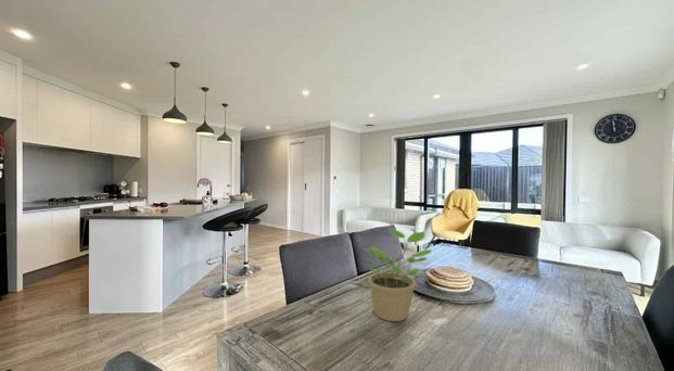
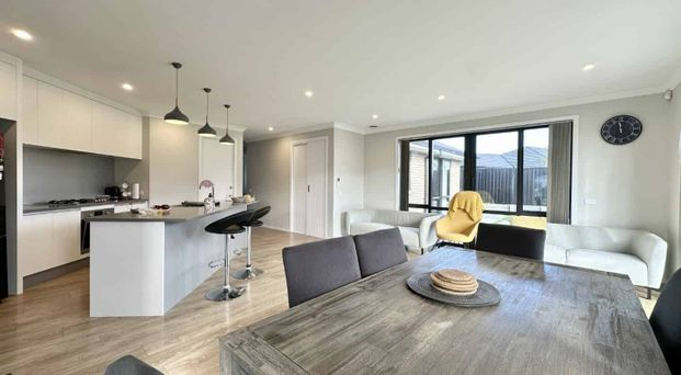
- potted plant [361,228,433,322]
